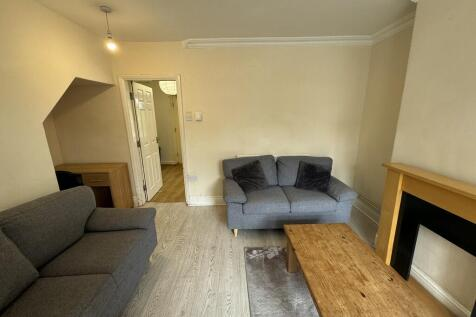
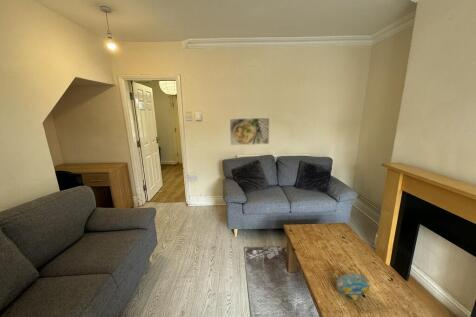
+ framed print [229,117,270,146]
+ decorative bowl [332,272,371,301]
